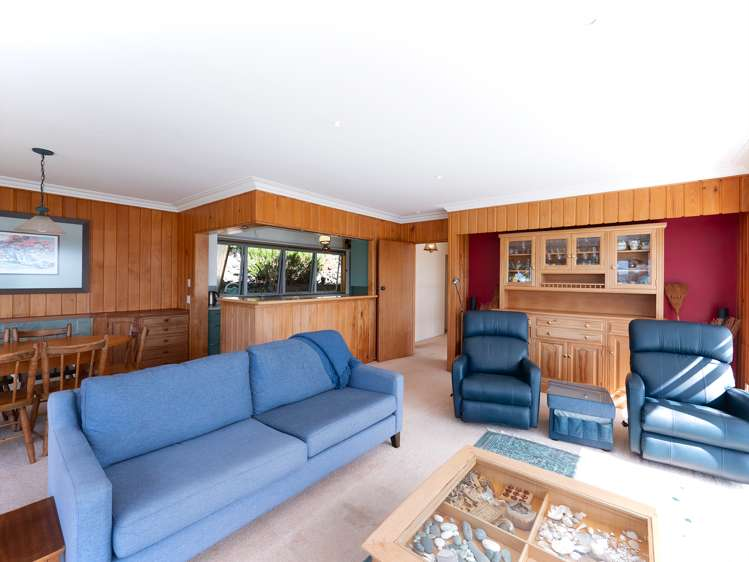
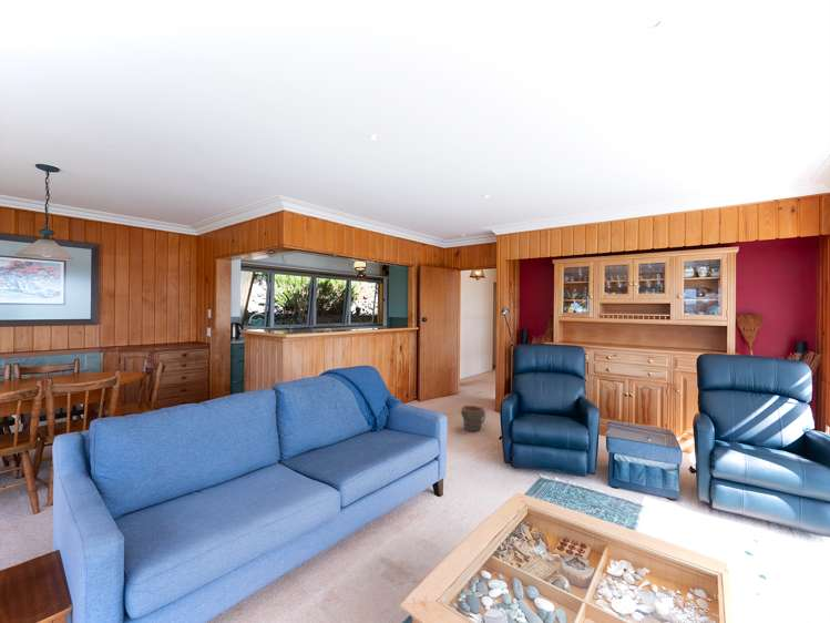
+ bucket [460,405,486,432]
